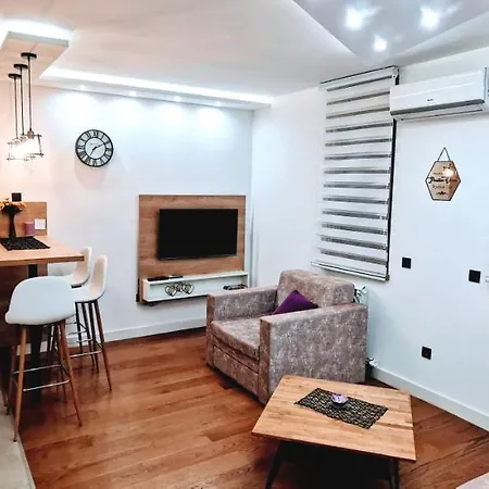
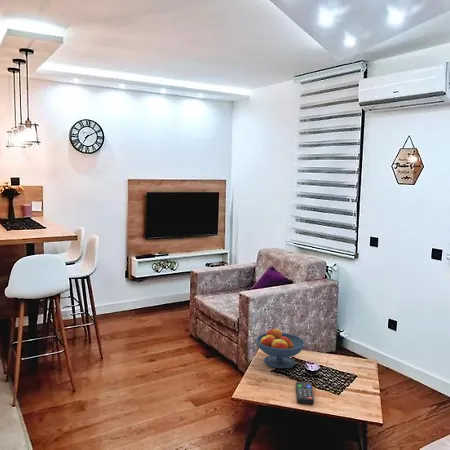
+ remote control [295,381,315,405]
+ fruit bowl [255,328,306,369]
